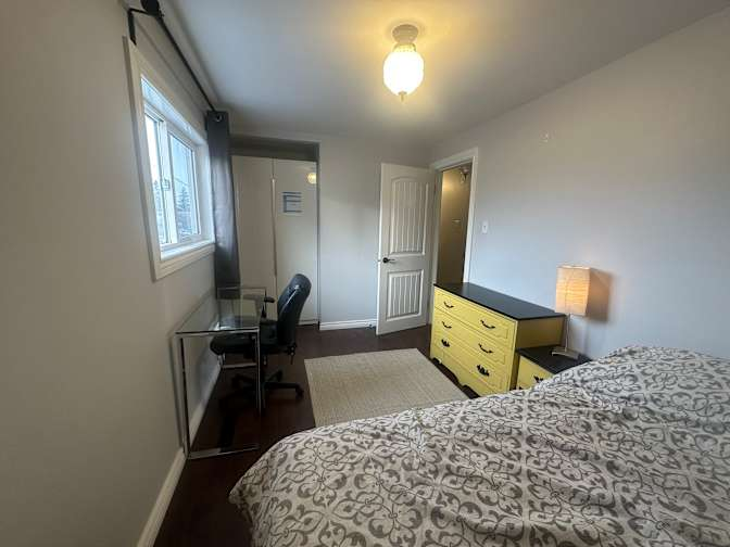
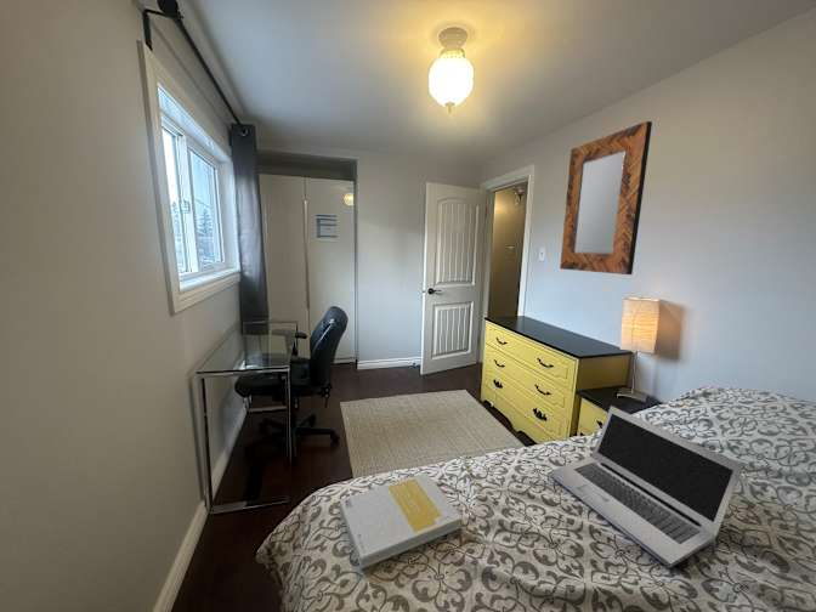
+ laptop [548,406,746,570]
+ book [338,471,464,571]
+ home mirror [559,120,653,276]
